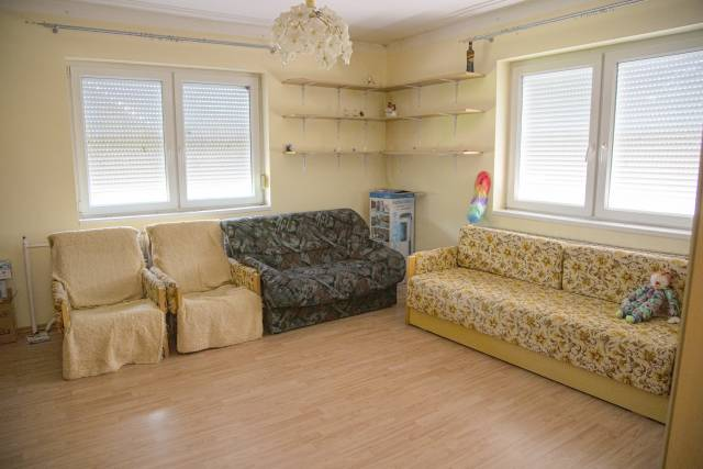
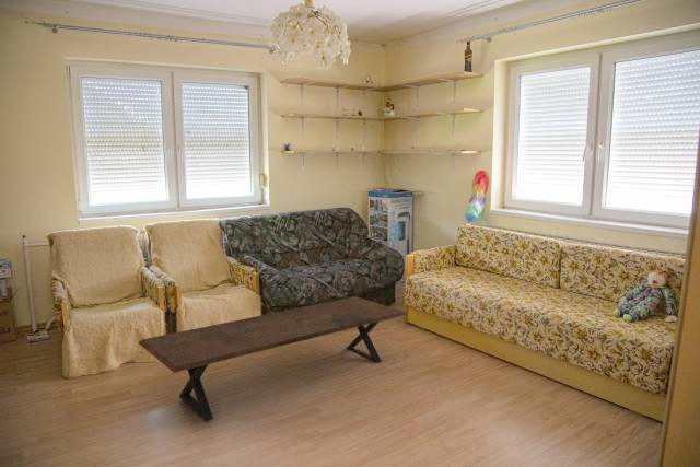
+ coffee table [138,295,409,422]
